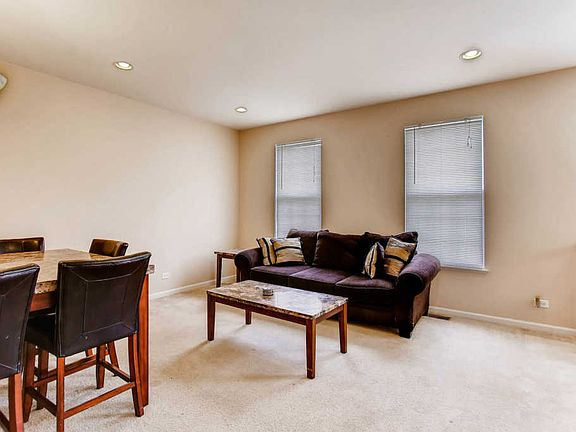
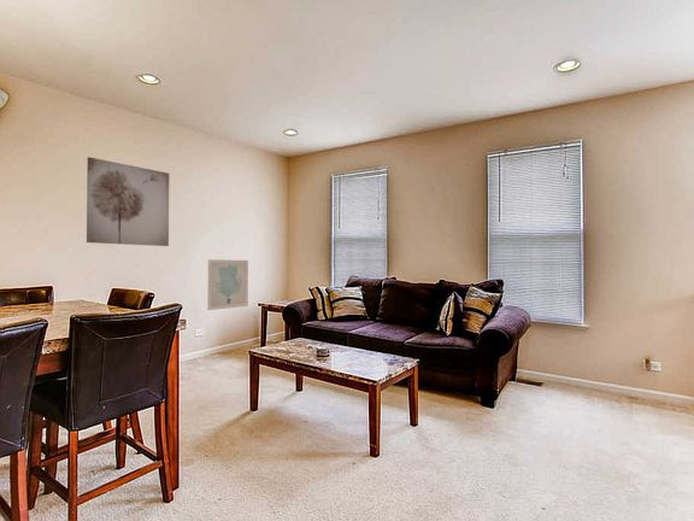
+ wall art [206,258,249,311]
+ wall art [86,156,170,247]
